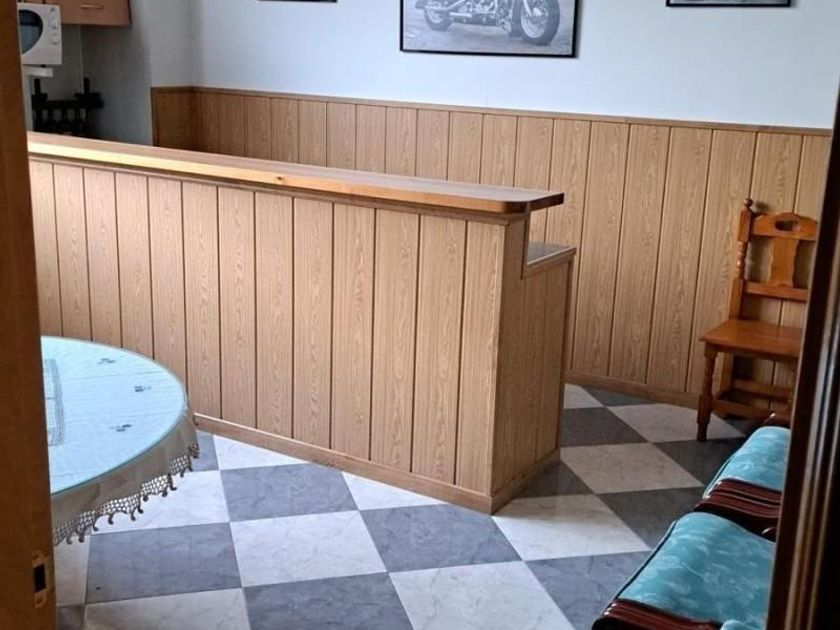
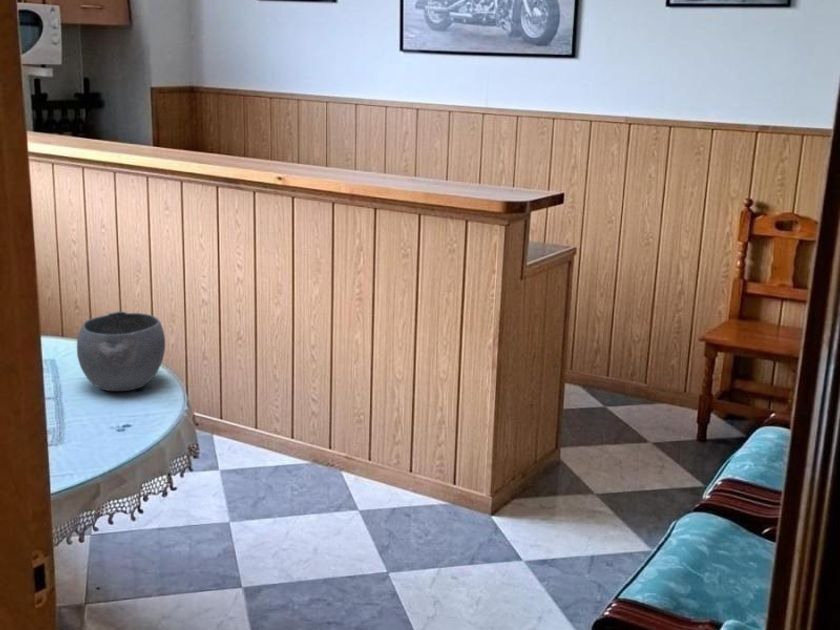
+ bowl [76,310,166,392]
